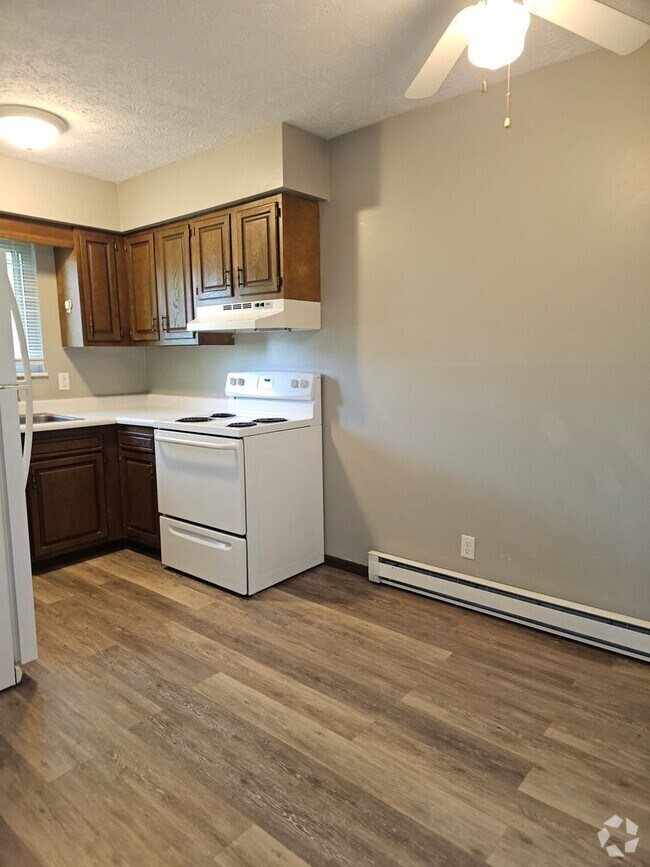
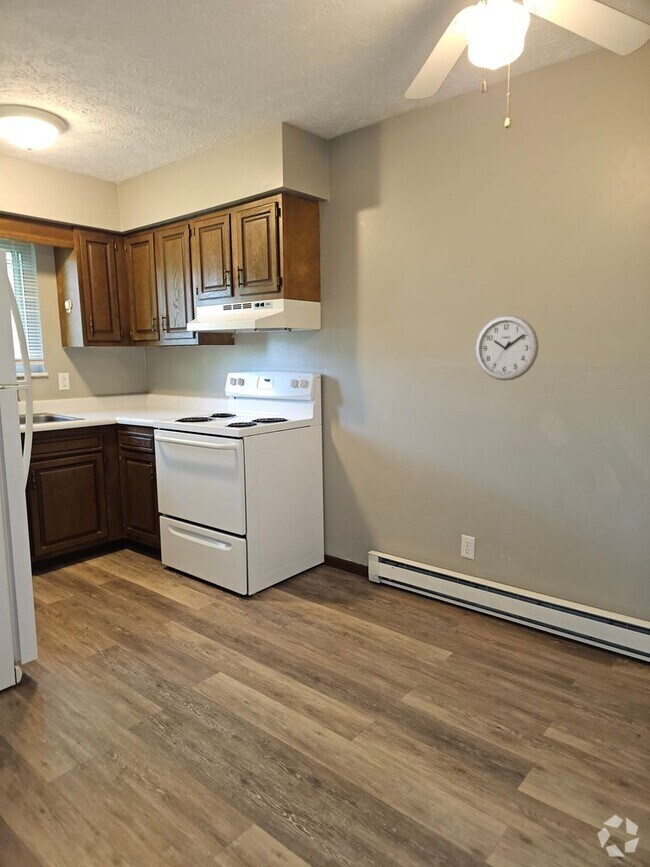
+ wall clock [474,314,540,382]
